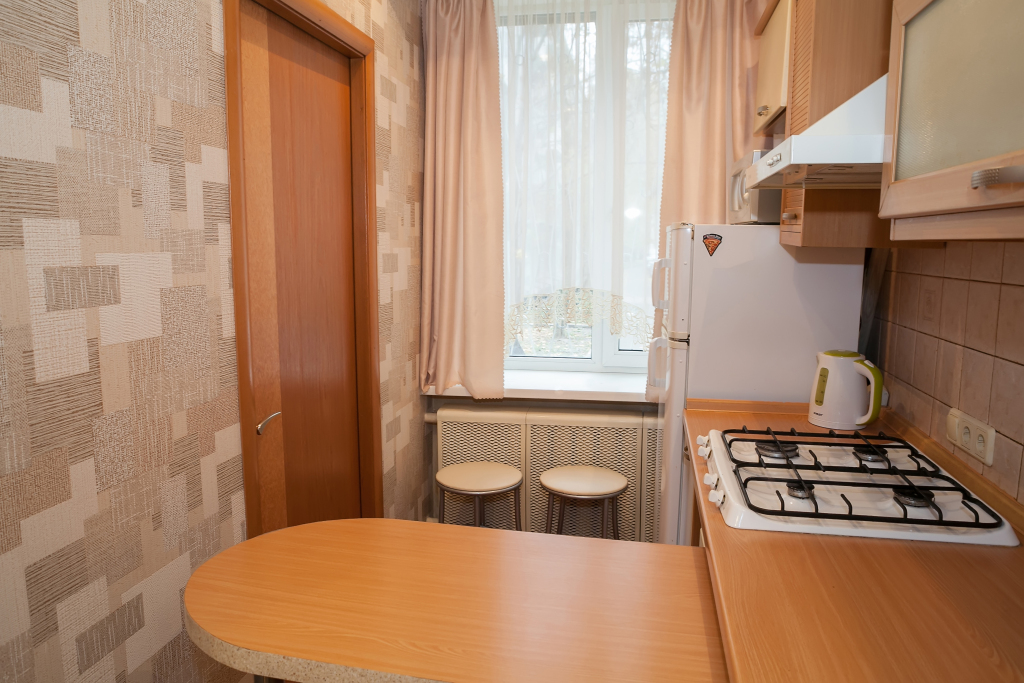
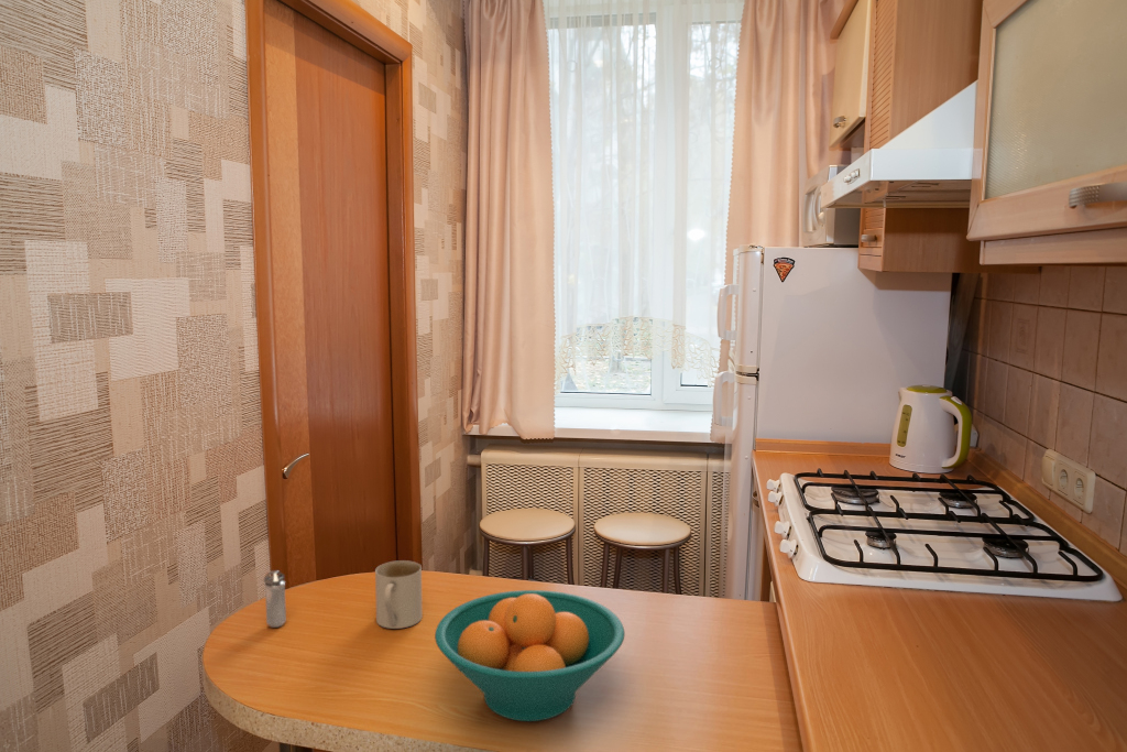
+ mug [374,559,424,630]
+ fruit bowl [434,589,626,722]
+ shaker [263,569,287,629]
